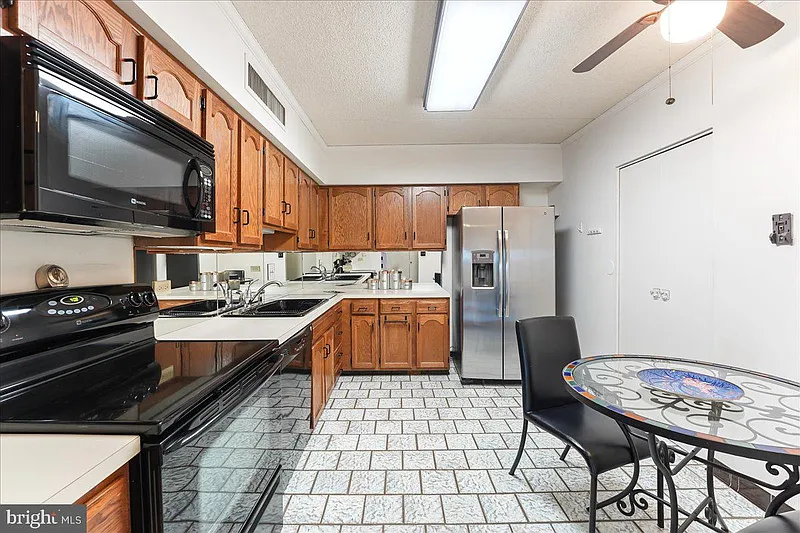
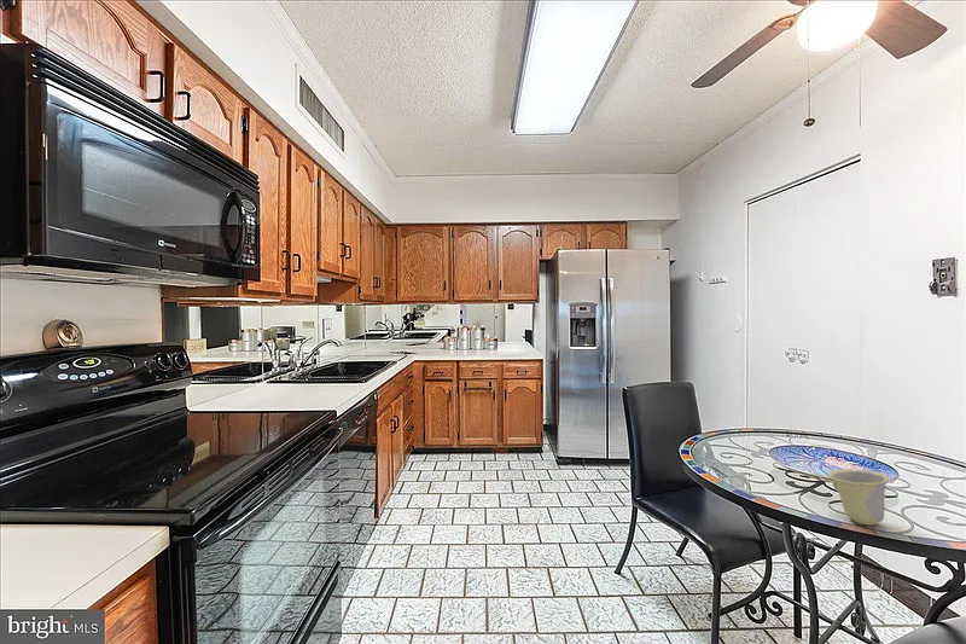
+ cup [827,468,890,526]
